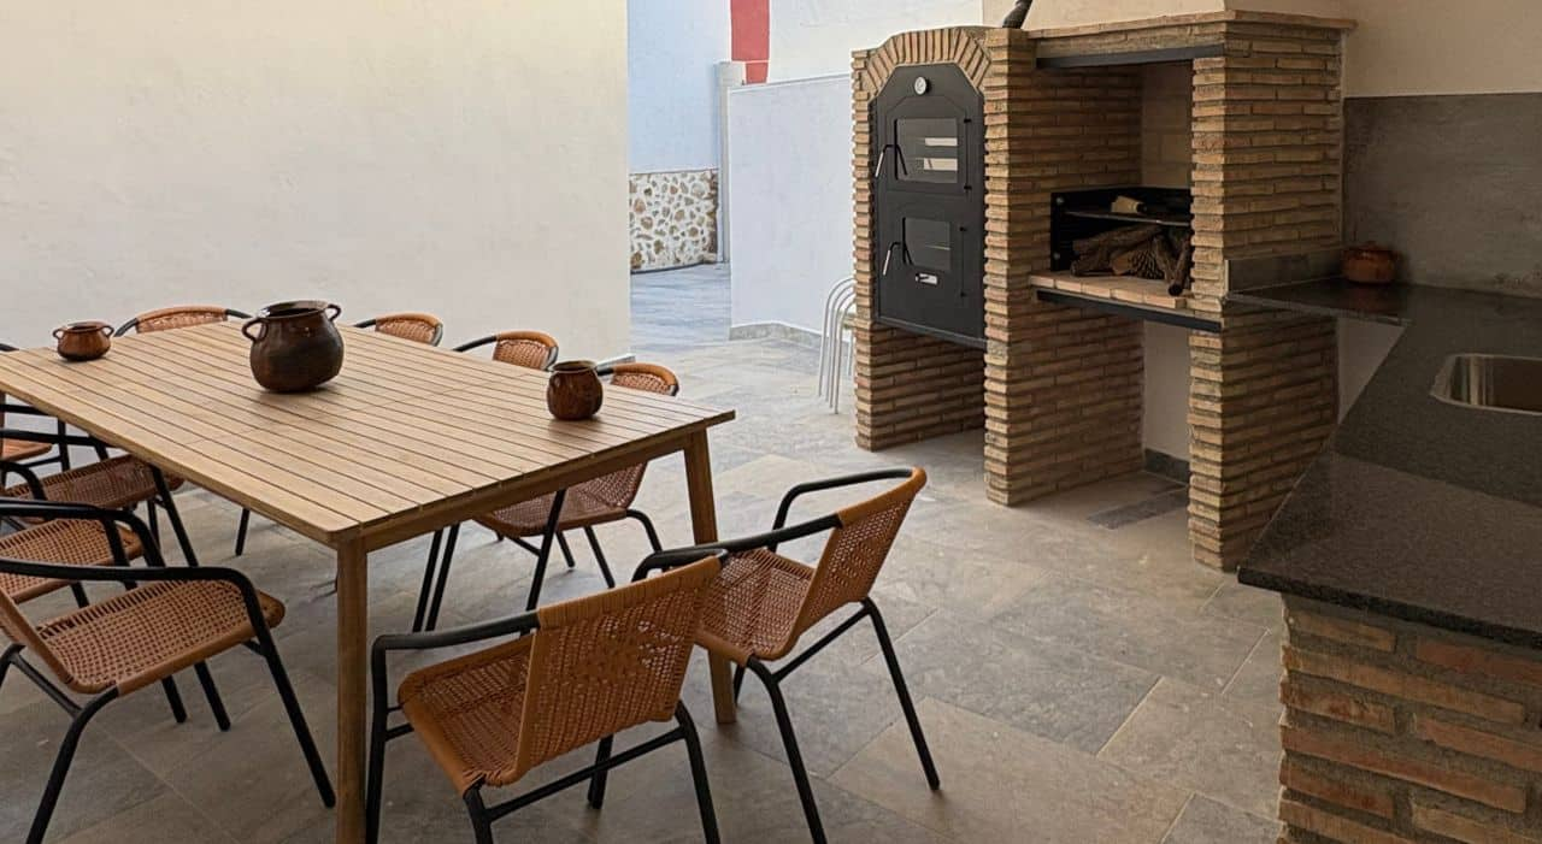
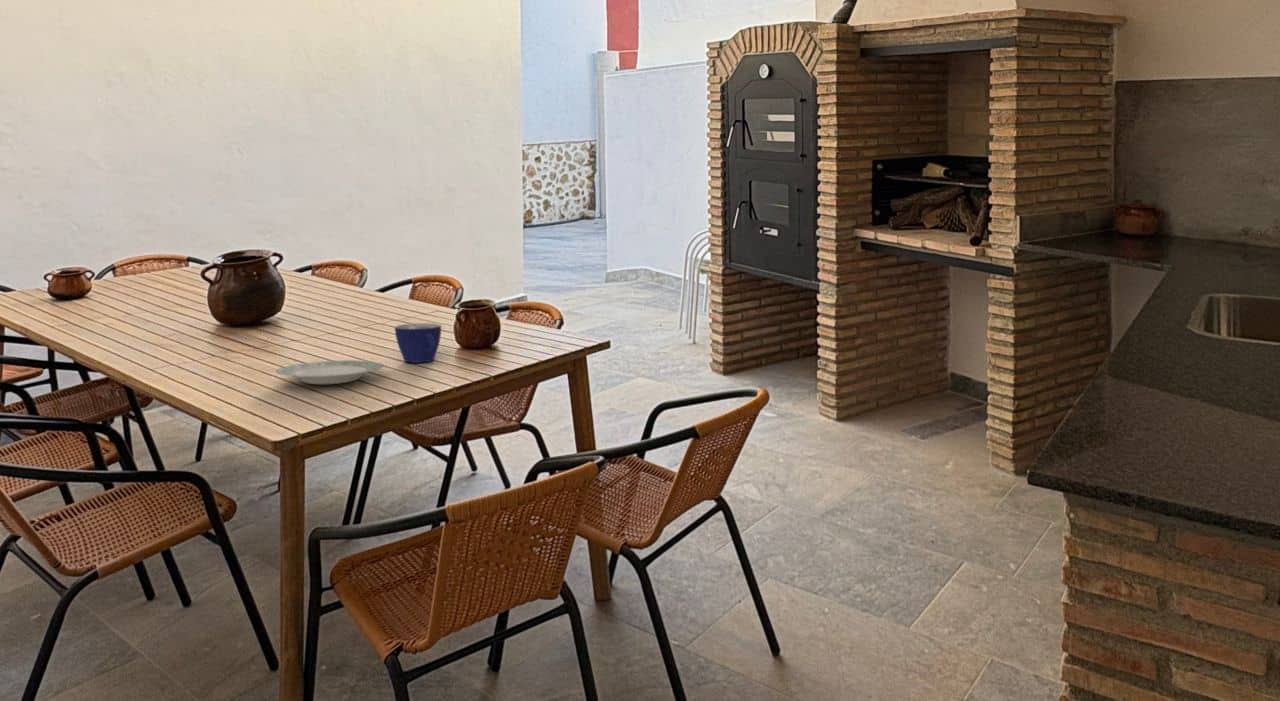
+ cup [394,322,442,364]
+ plate [275,359,385,385]
